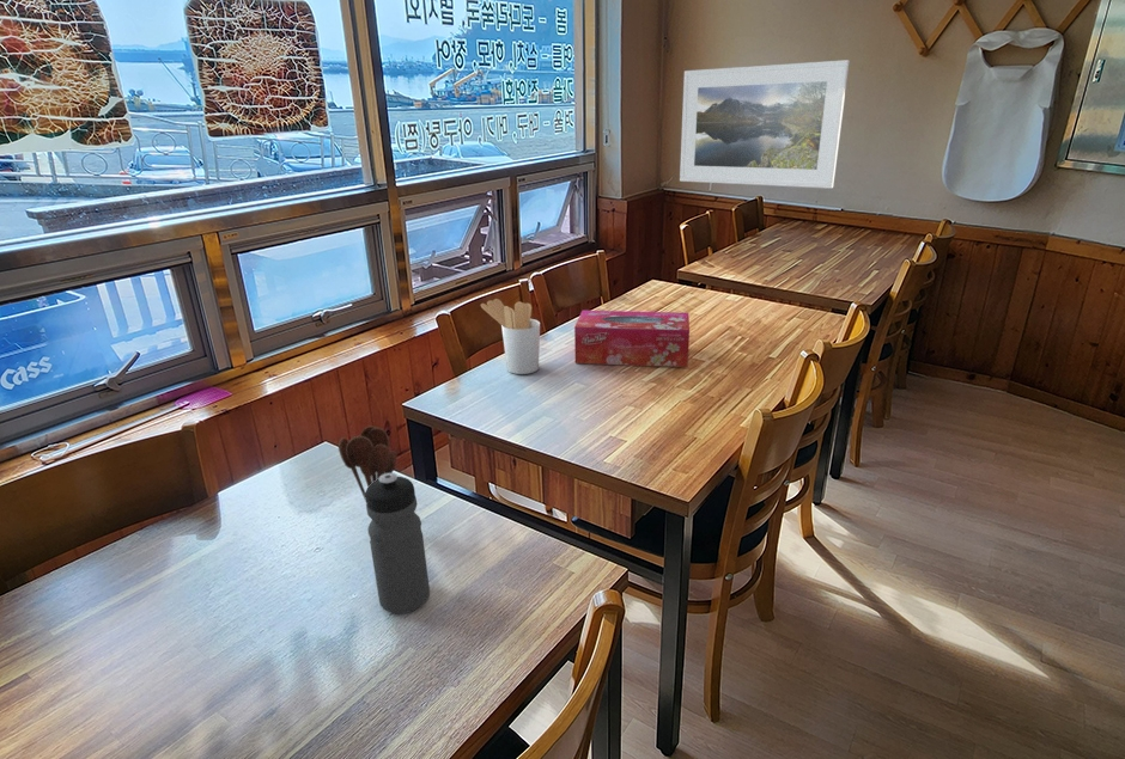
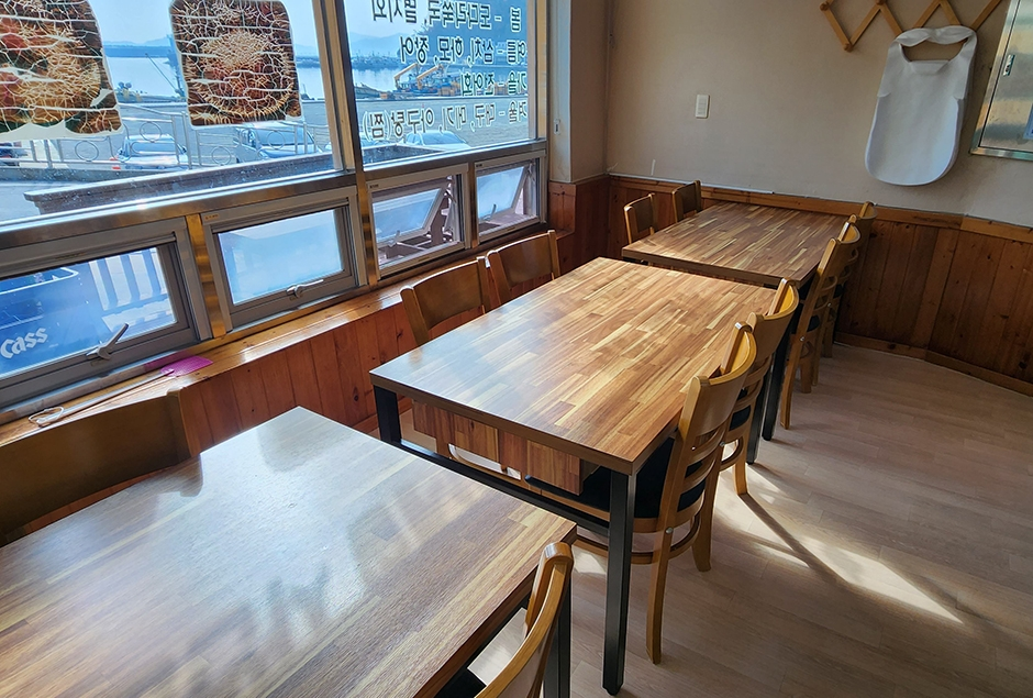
- utensil holder [480,298,541,375]
- water bottle [365,472,431,614]
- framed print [679,59,851,189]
- tissue box [573,310,691,368]
- utensil holder [338,424,397,502]
